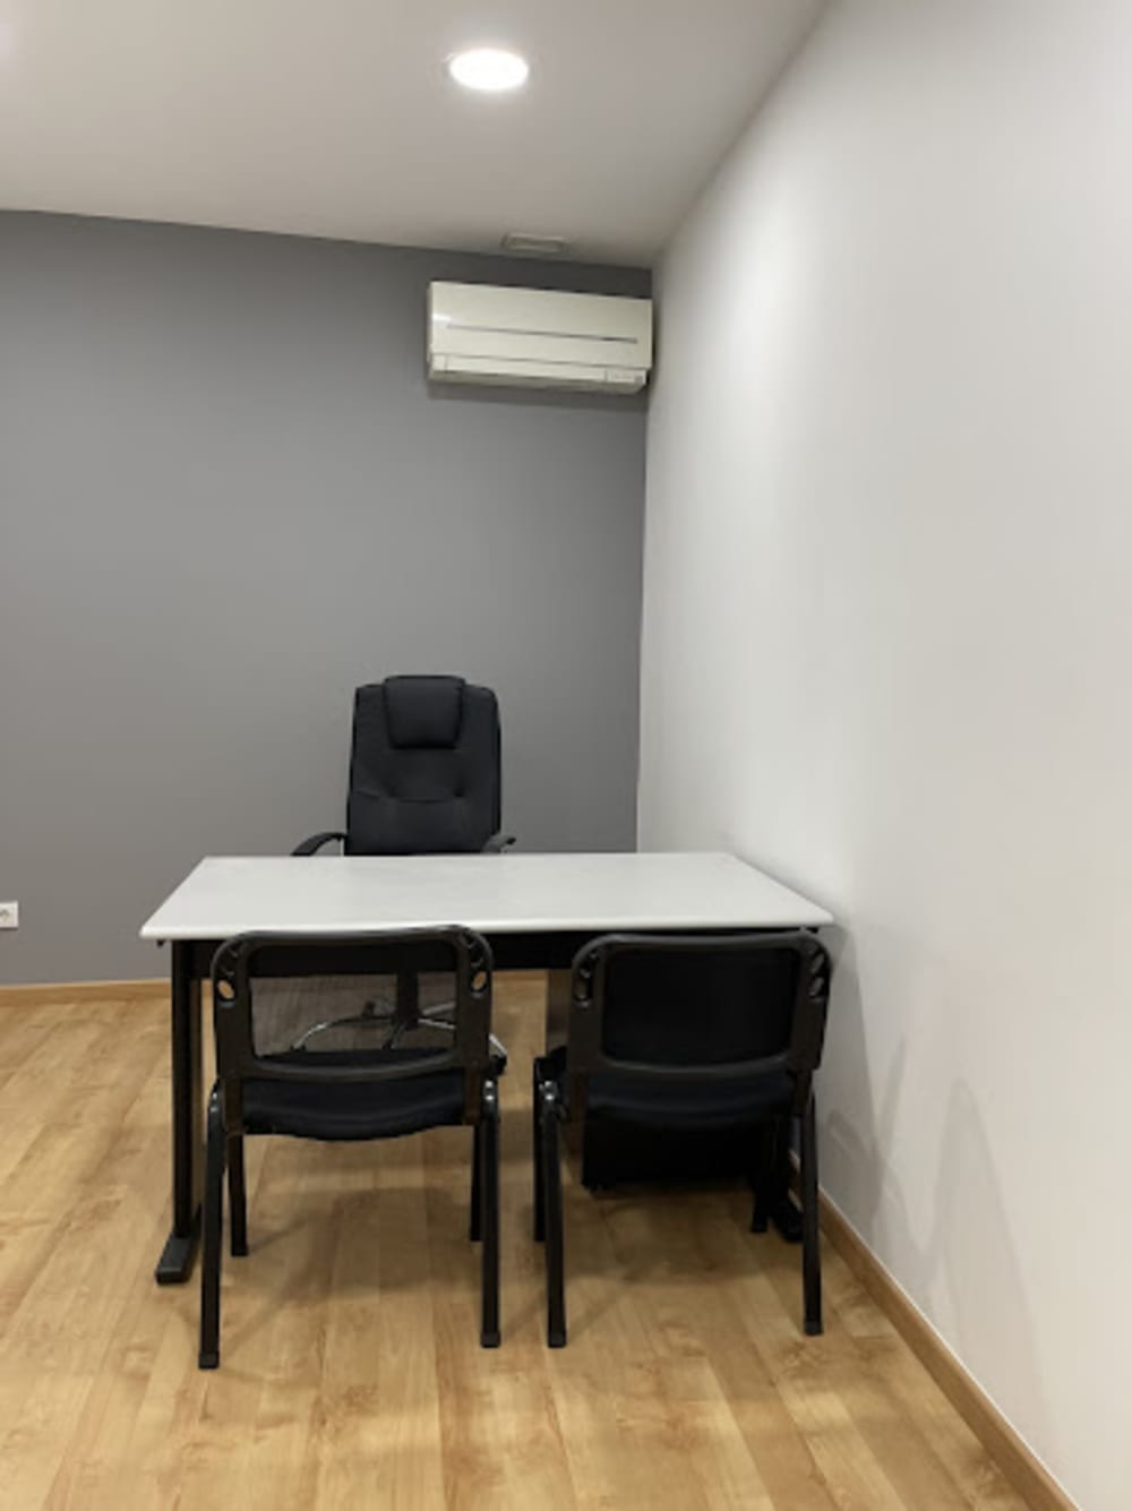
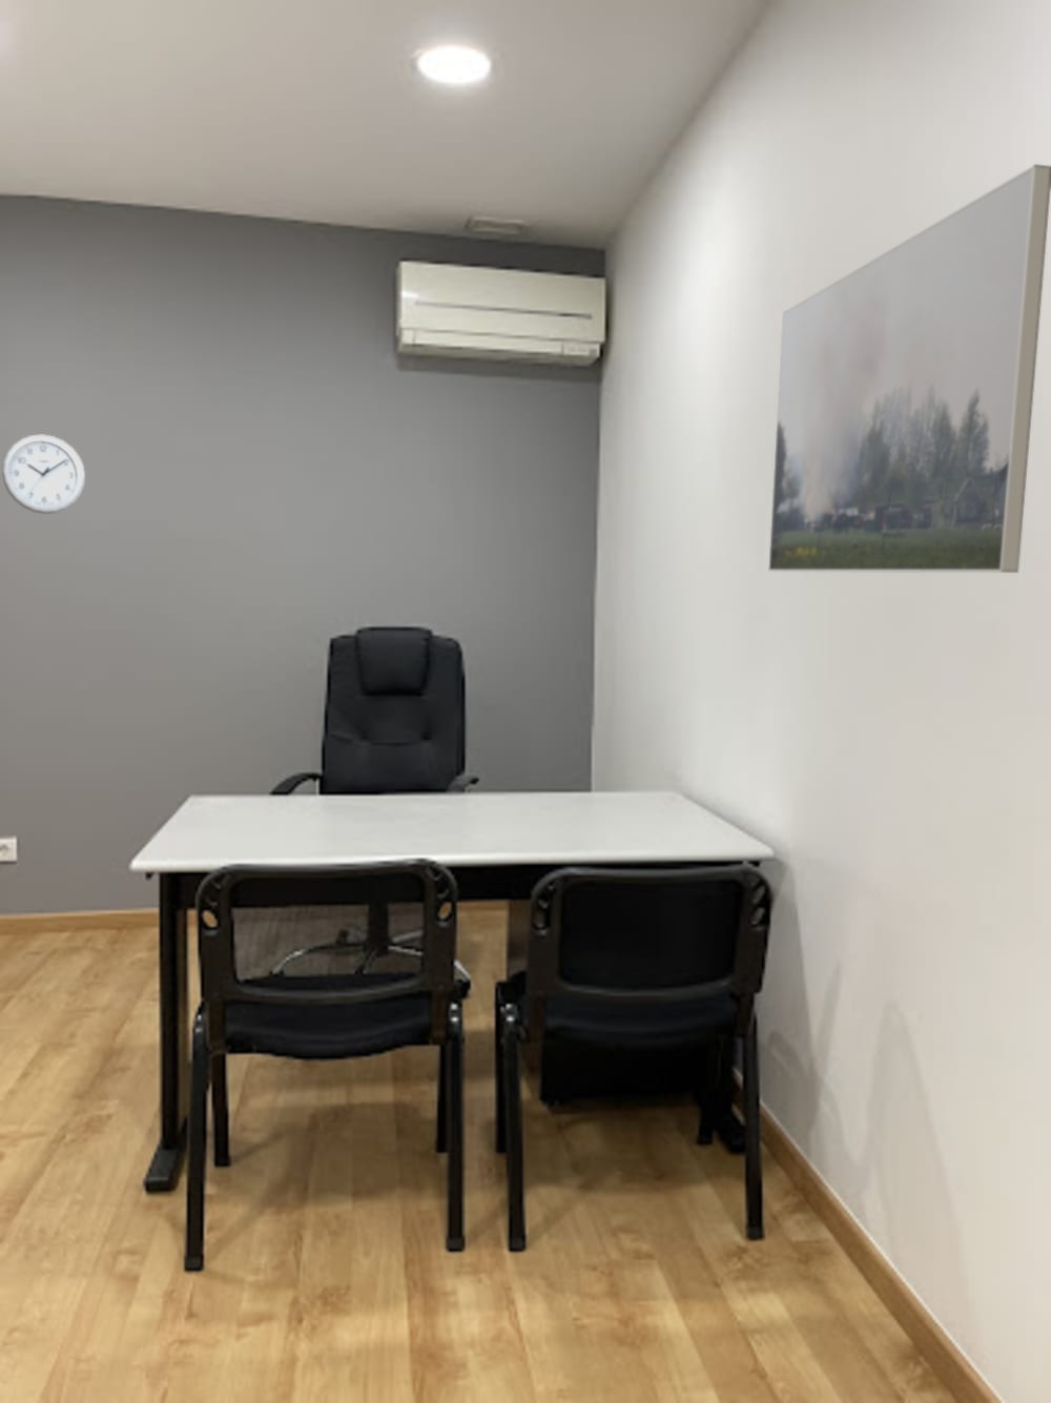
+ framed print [767,163,1051,574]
+ wall clock [1,434,86,516]
